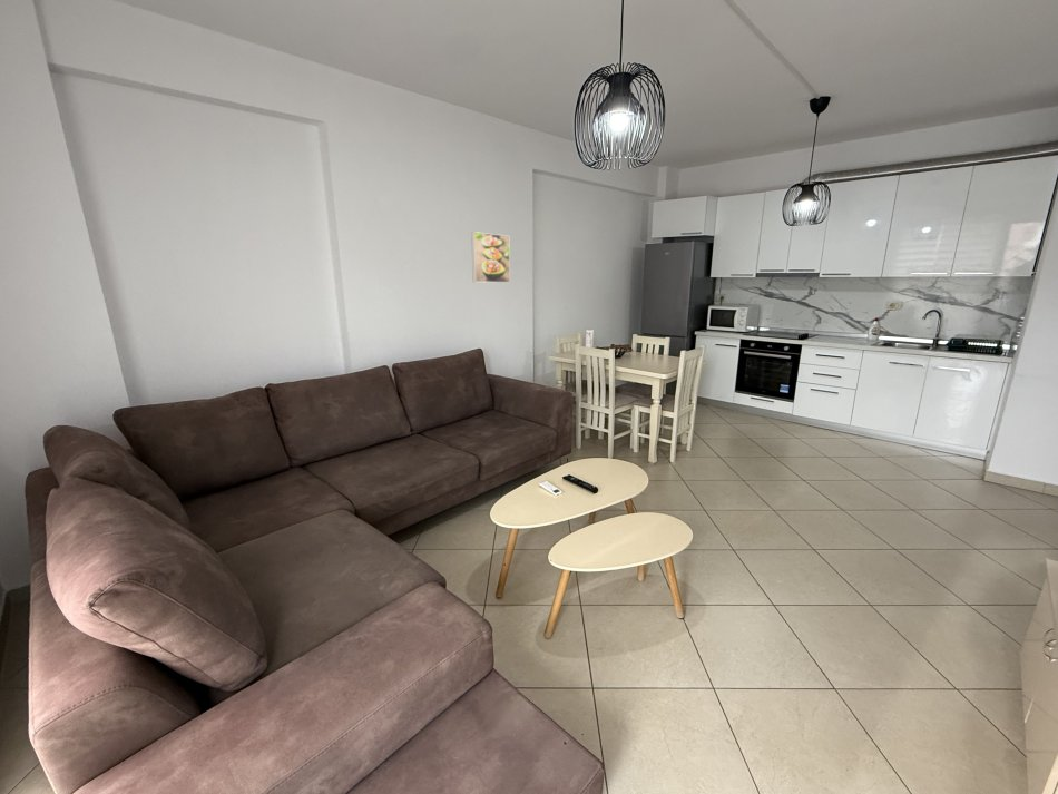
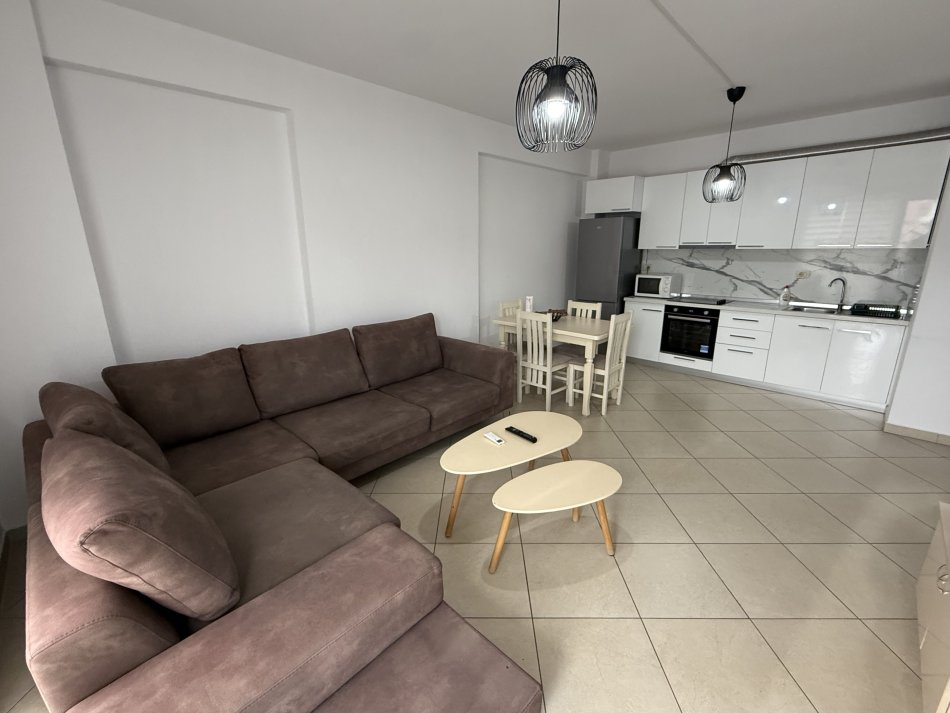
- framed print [470,231,511,284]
